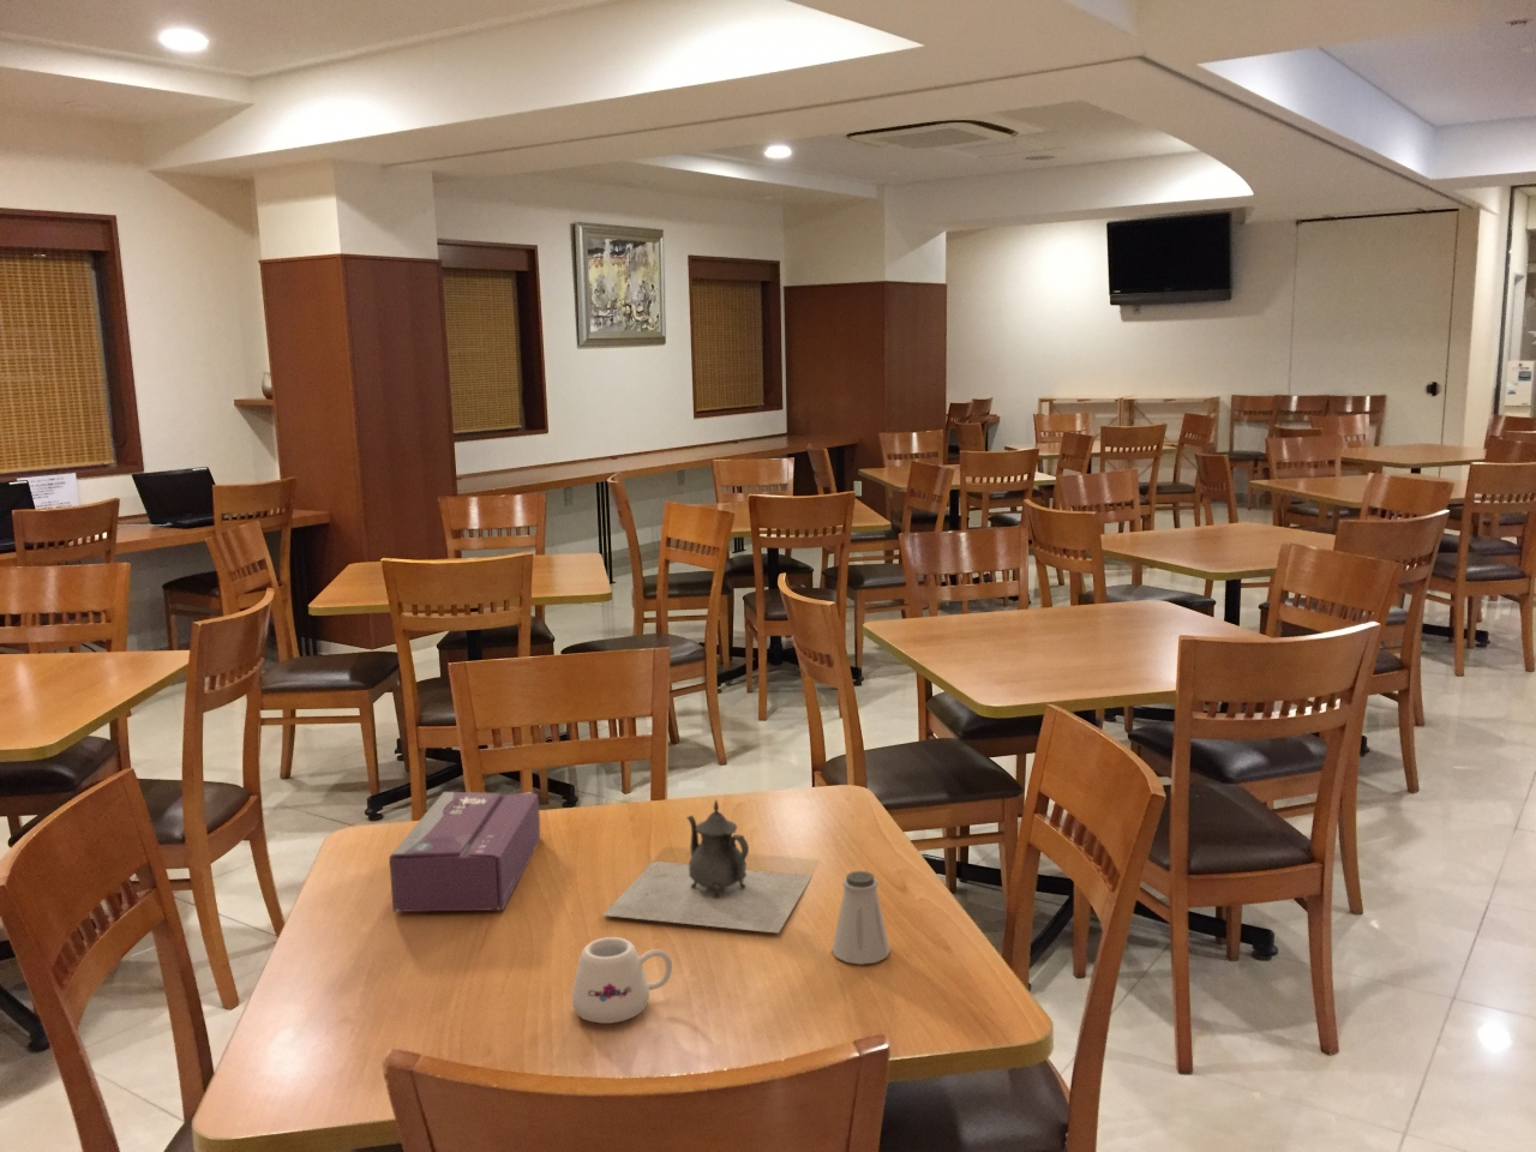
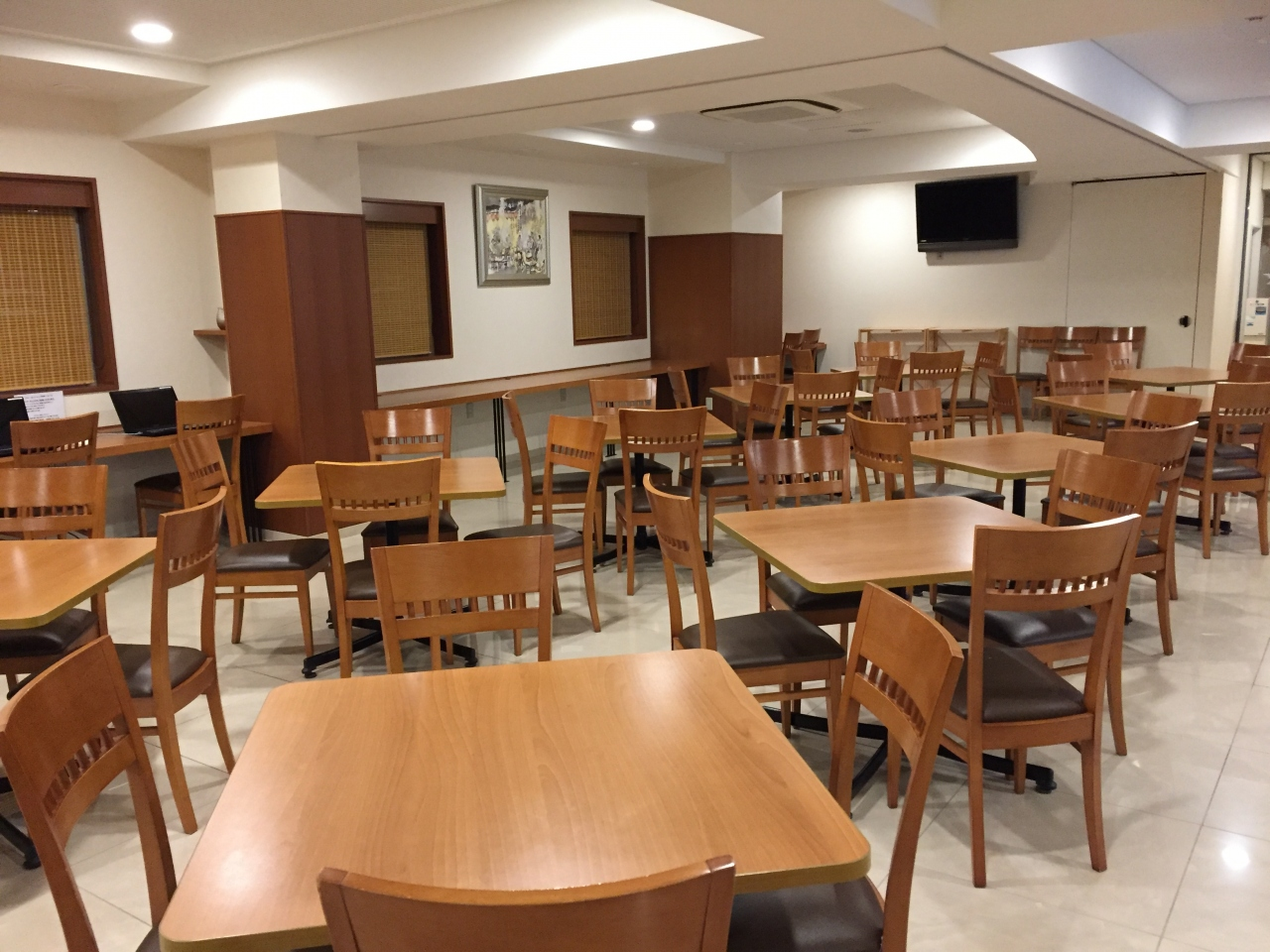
- mug [571,935,674,1025]
- teapot [601,799,814,935]
- saltshaker [832,870,891,966]
- tissue box [387,791,541,914]
